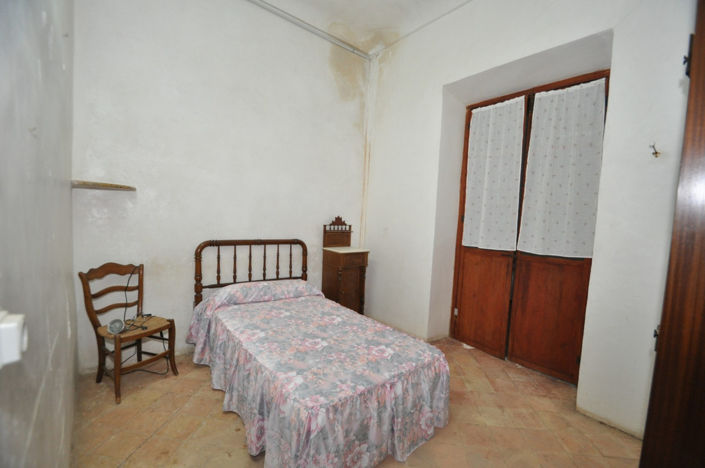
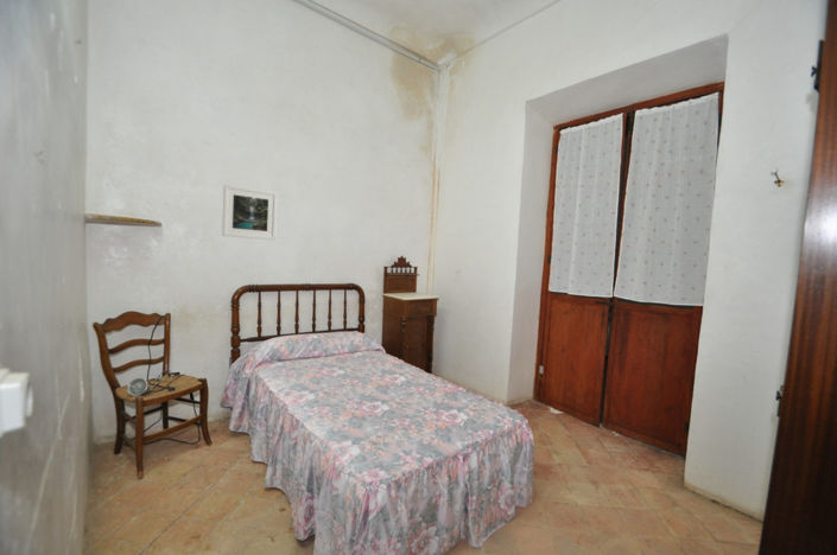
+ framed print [221,184,278,241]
